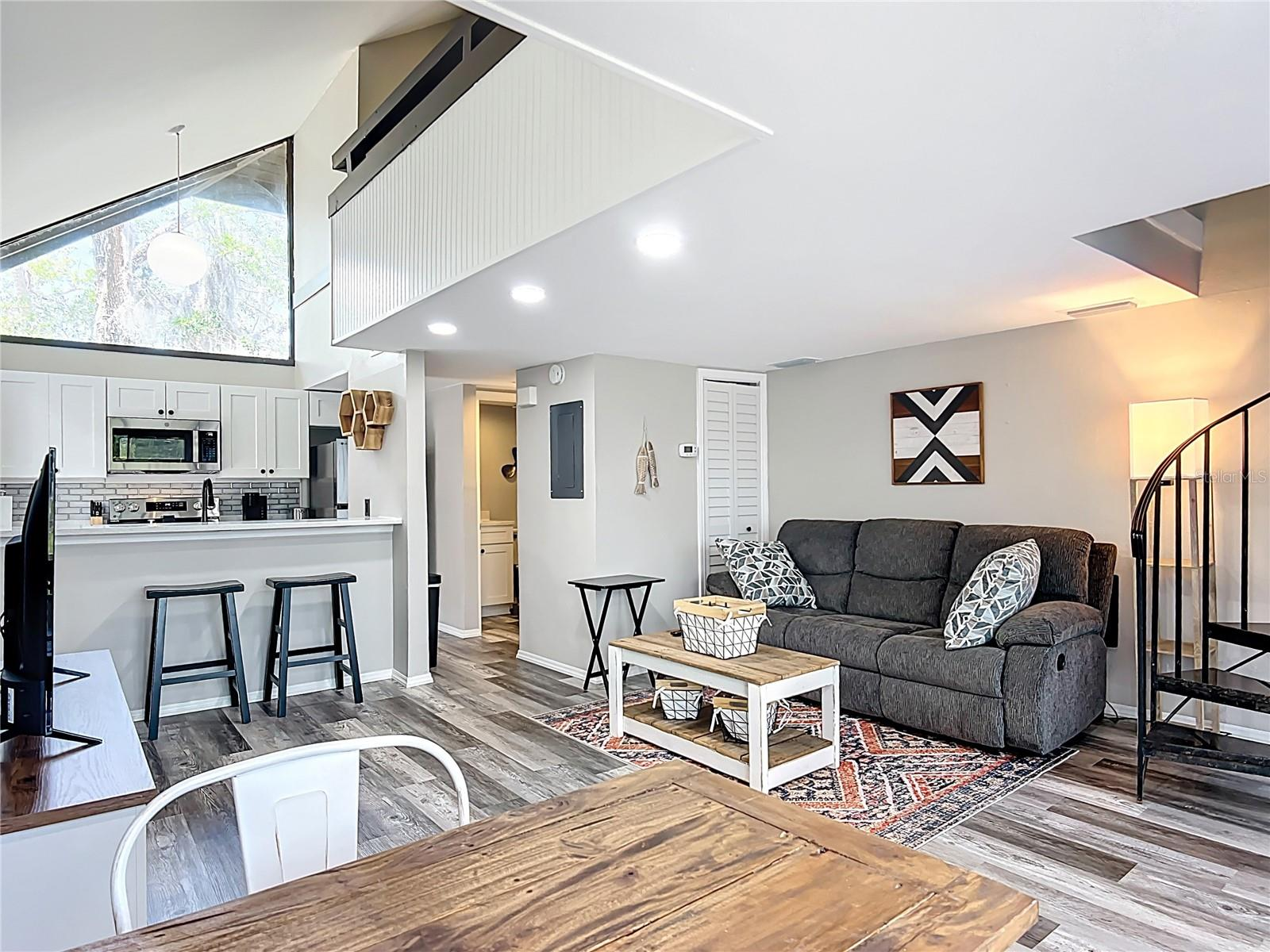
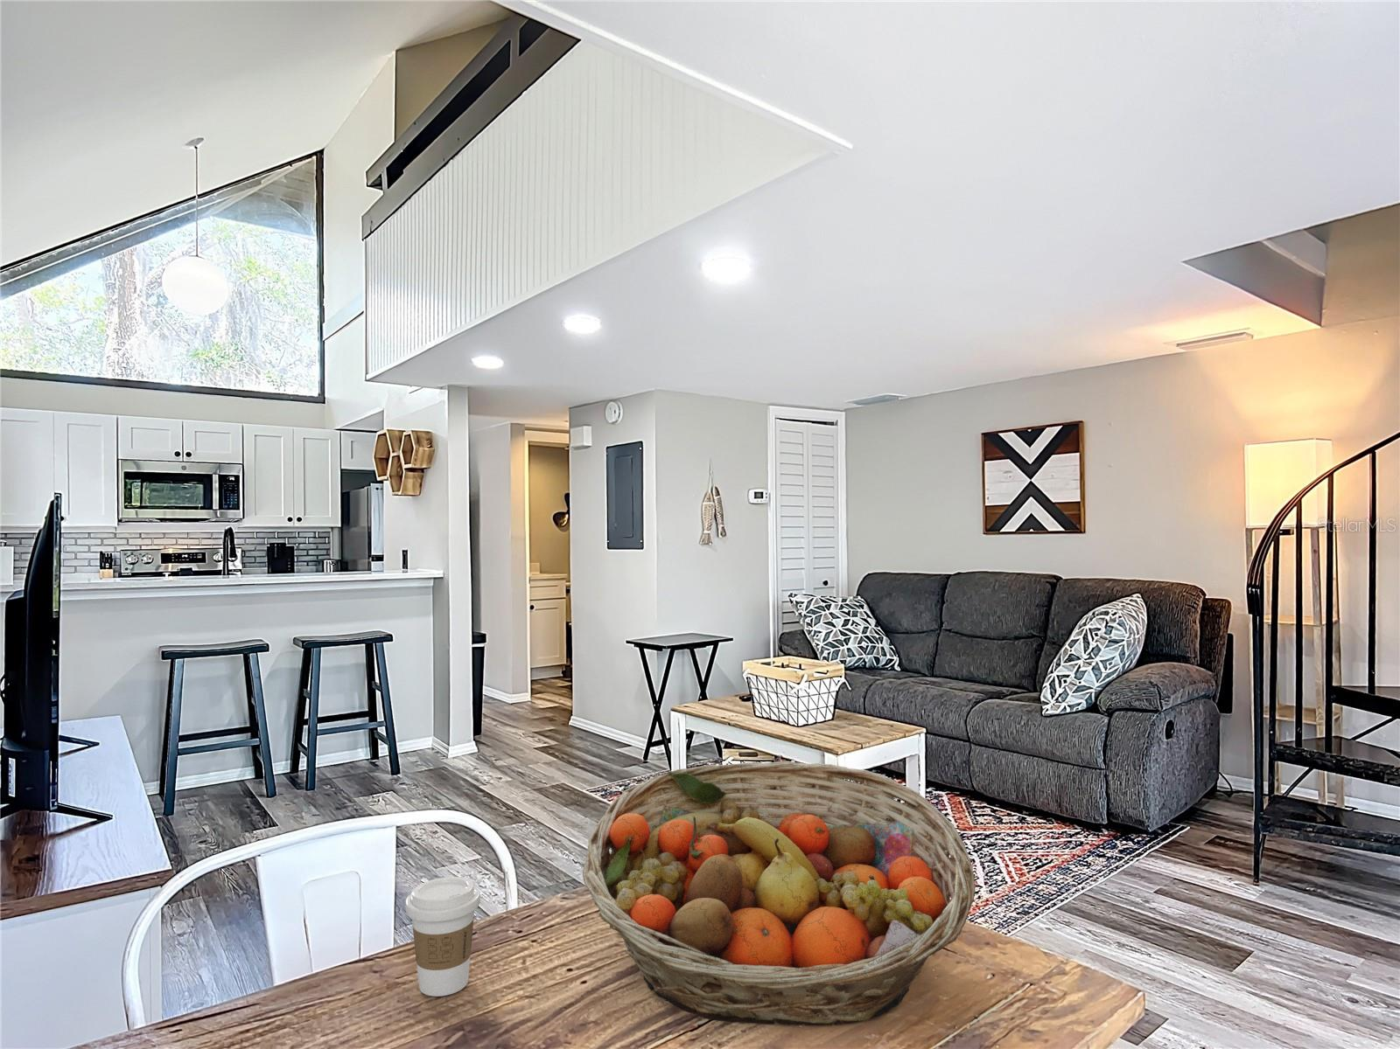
+ coffee cup [406,876,482,997]
+ fruit basket [582,760,977,1026]
